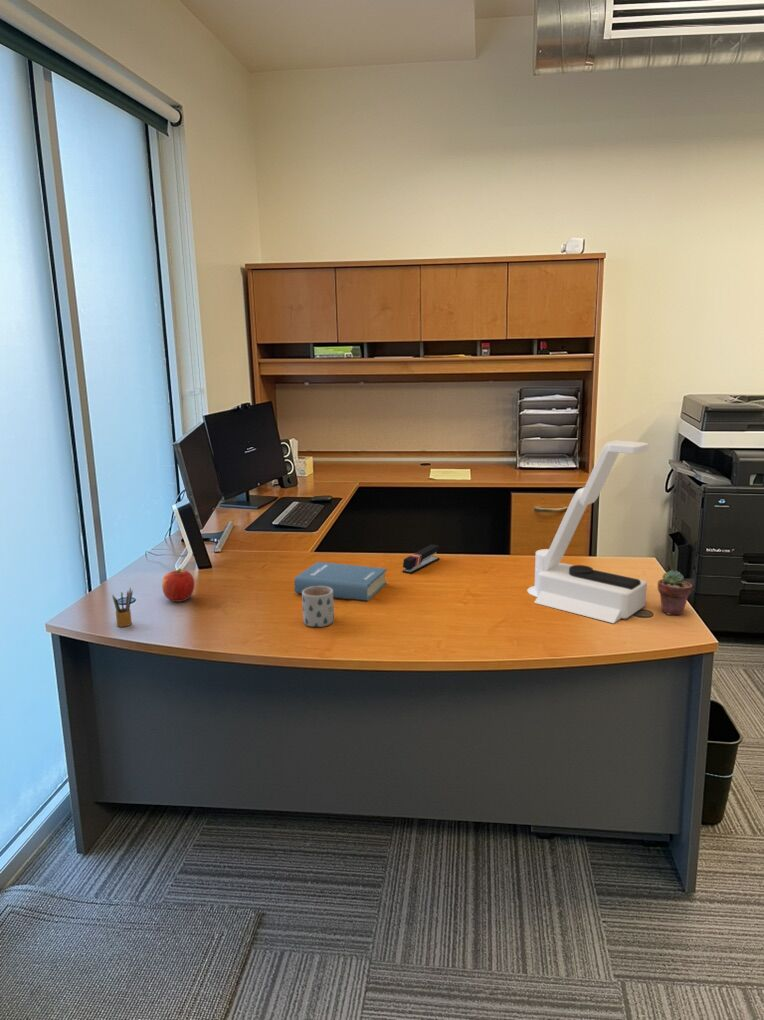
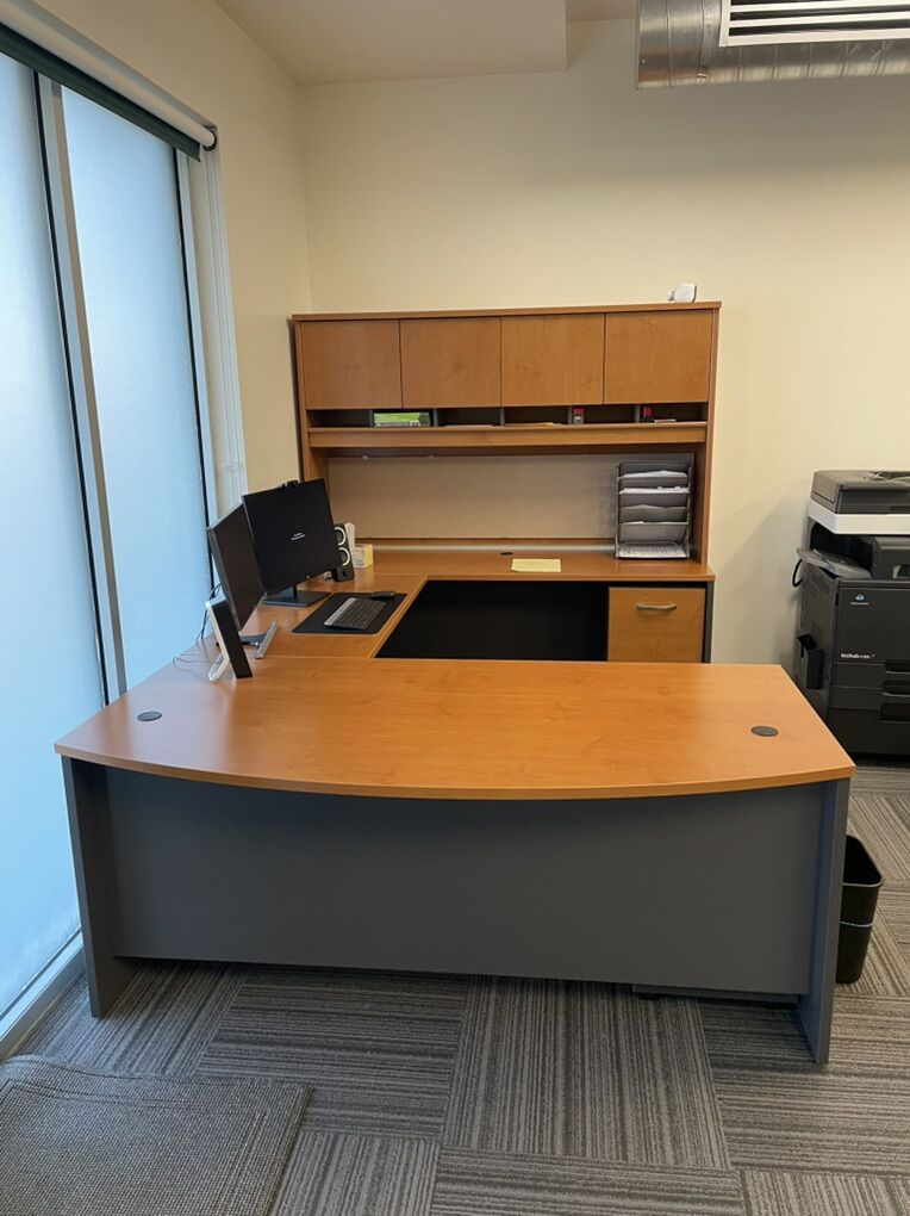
- desk lamp [526,439,649,624]
- stapler [402,543,440,574]
- mug [301,586,335,628]
- apple [161,568,195,603]
- hardback book [293,561,388,602]
- pencil box [112,586,134,628]
- potted succulent [657,569,693,616]
